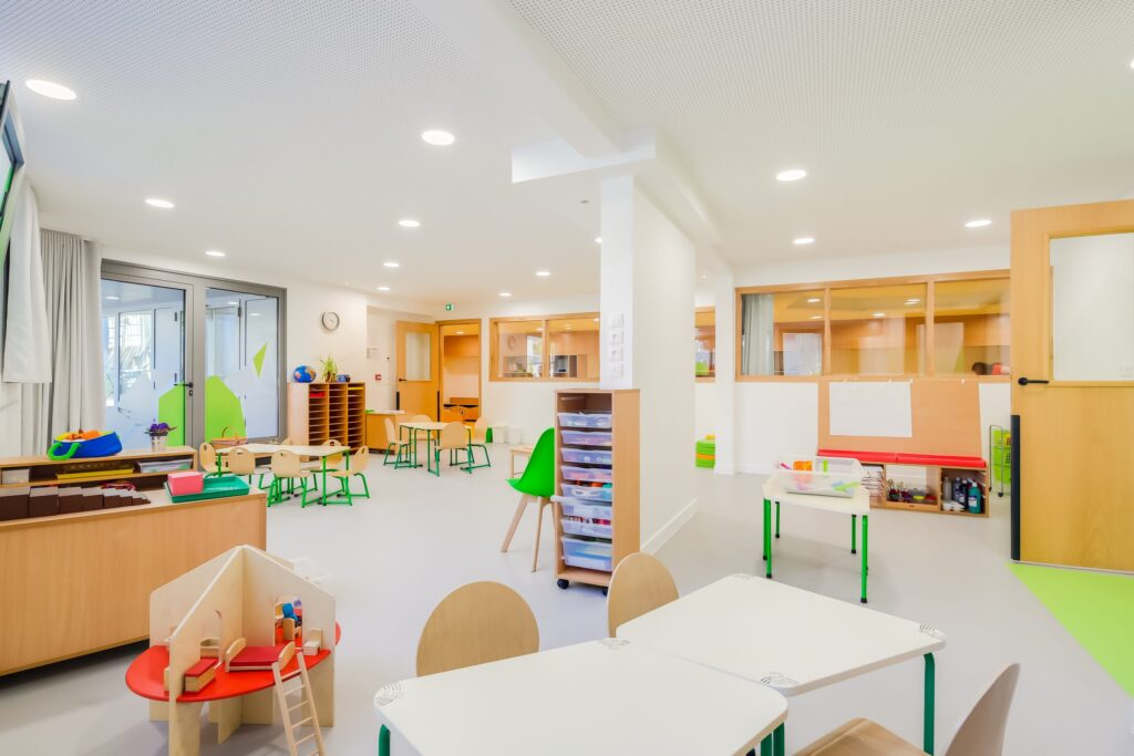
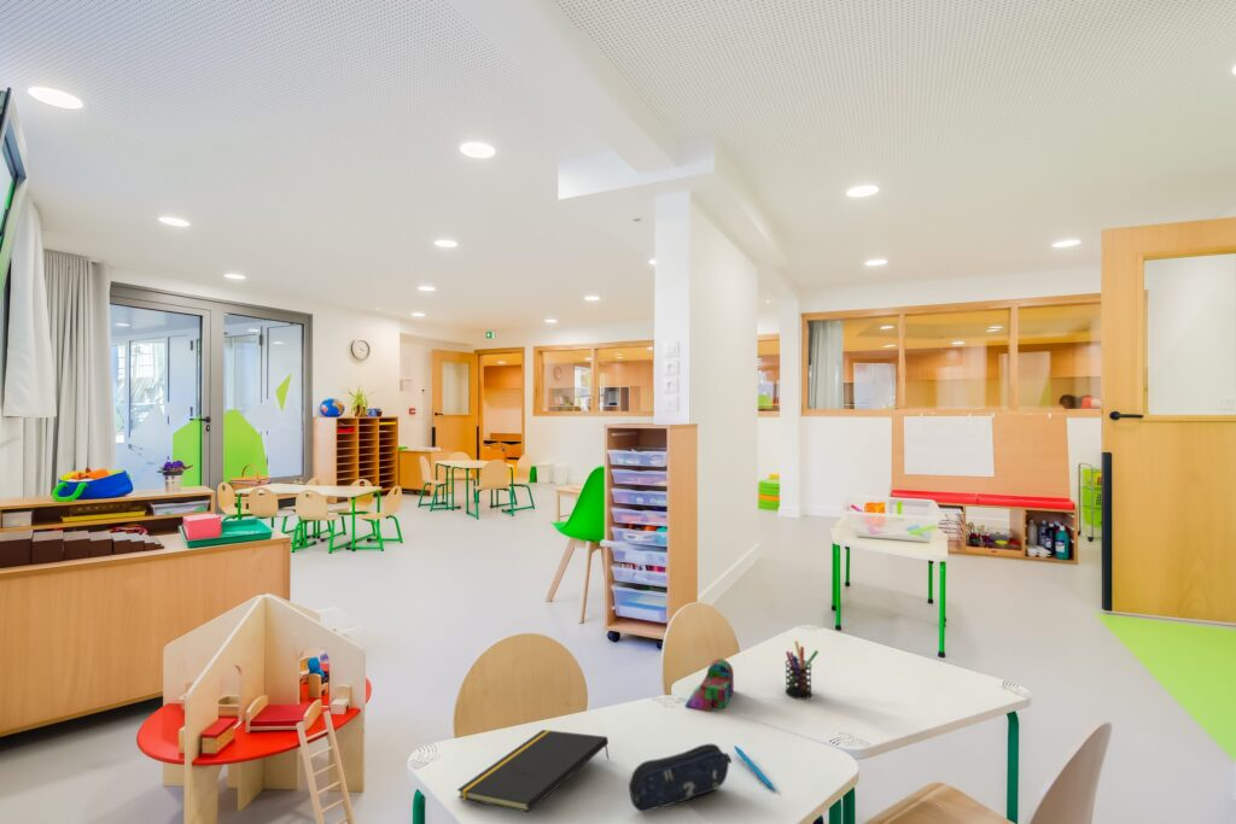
+ pen [733,744,777,793]
+ toy blocks [684,658,735,713]
+ pencil case [628,742,733,813]
+ notepad [456,729,611,813]
+ pen holder [785,639,820,701]
